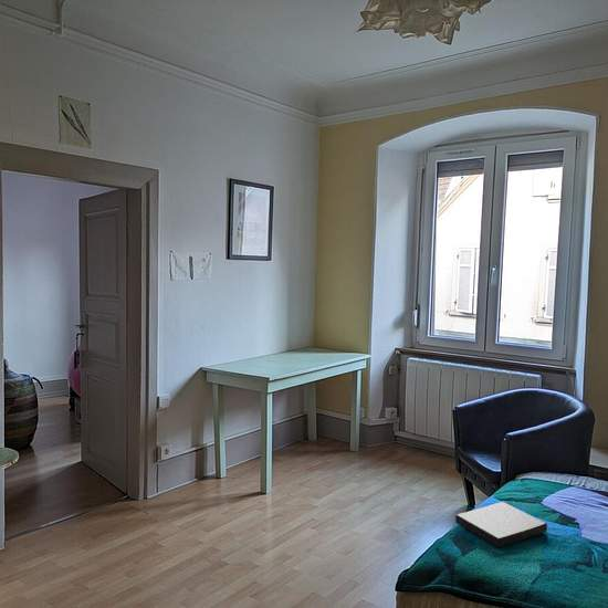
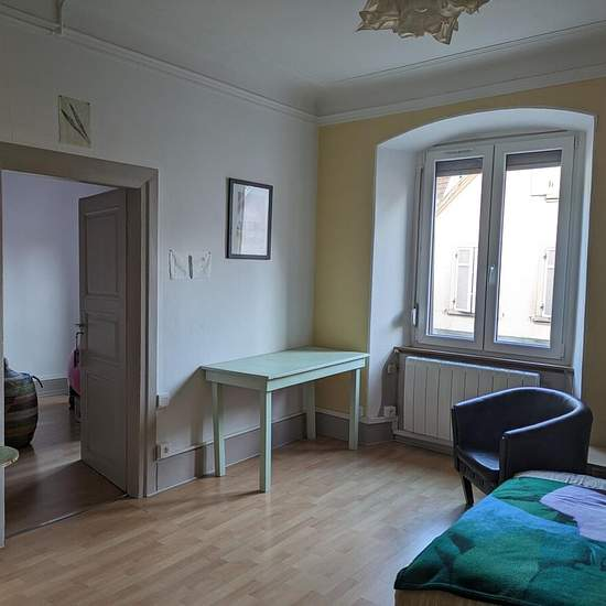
- book [454,501,548,548]
